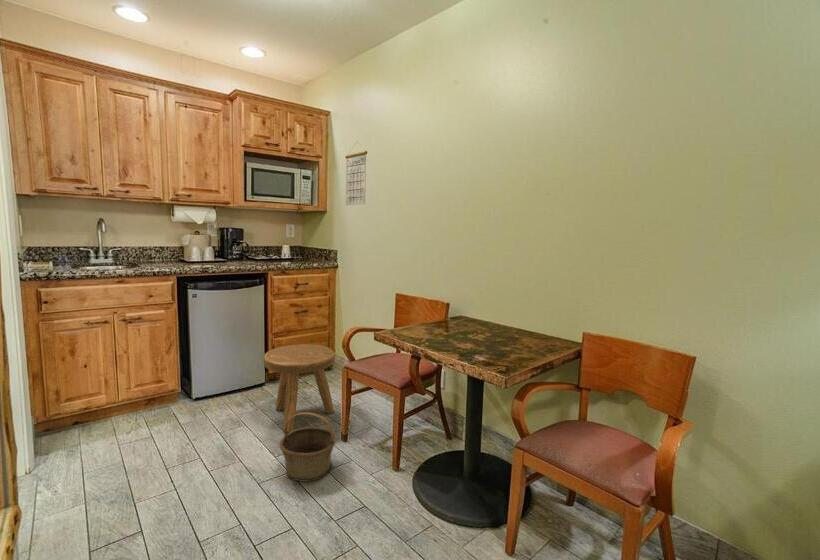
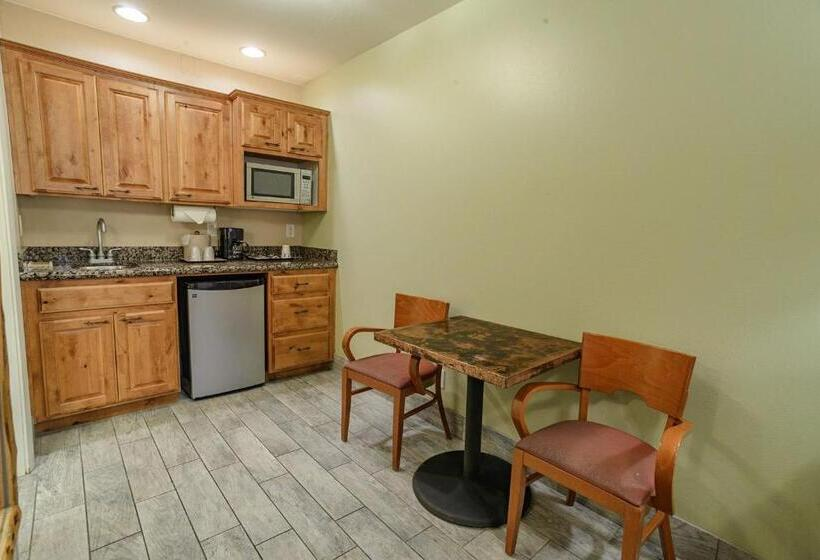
- calendar [344,140,368,206]
- basket [278,411,338,483]
- stool [262,343,336,433]
